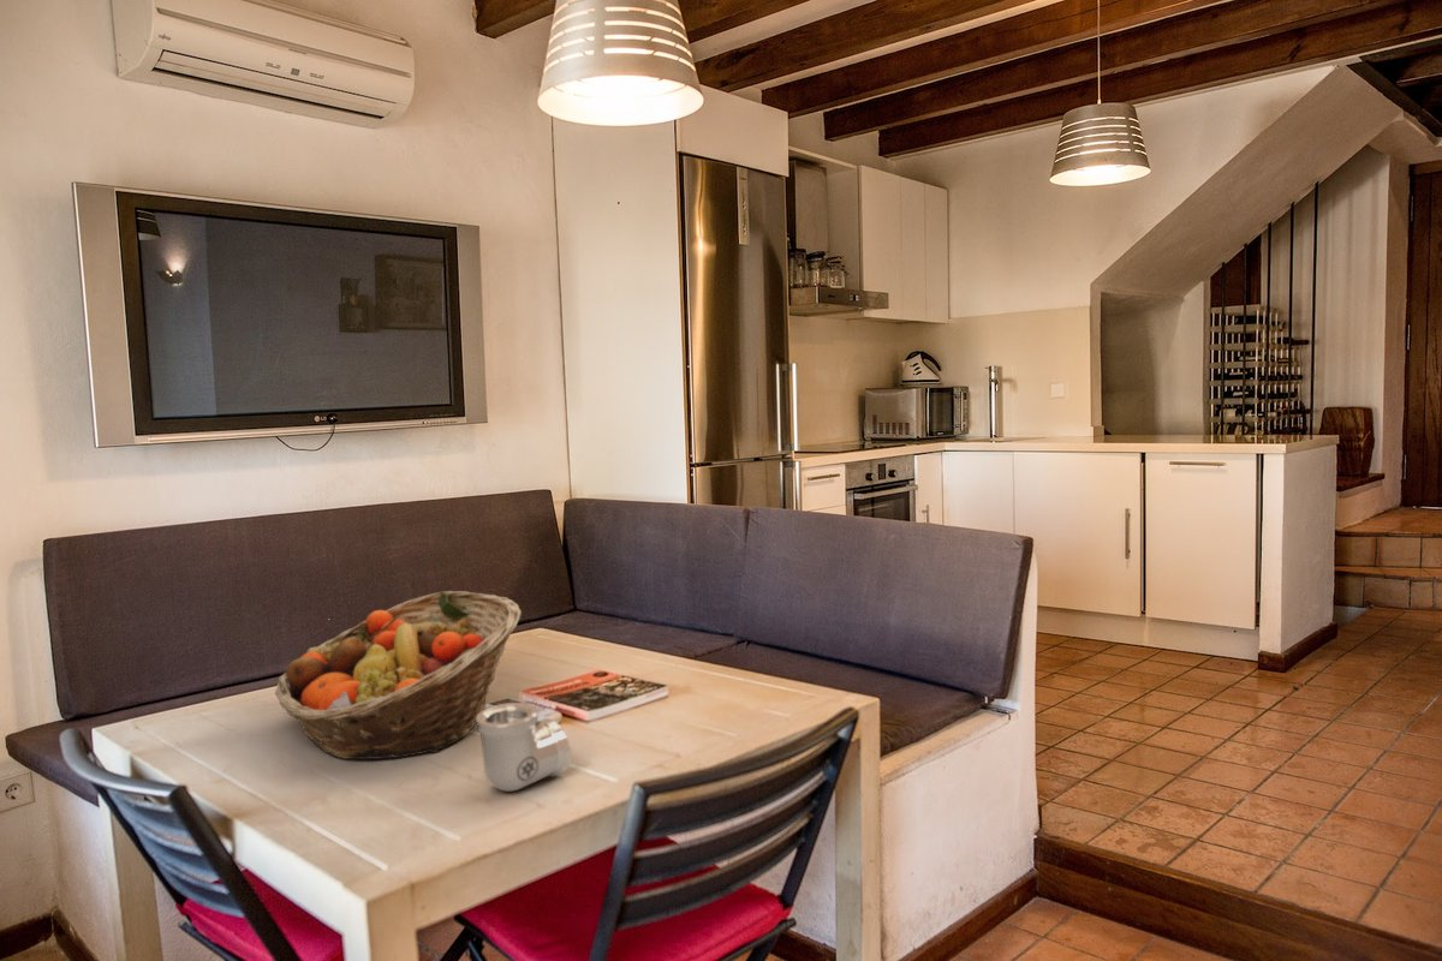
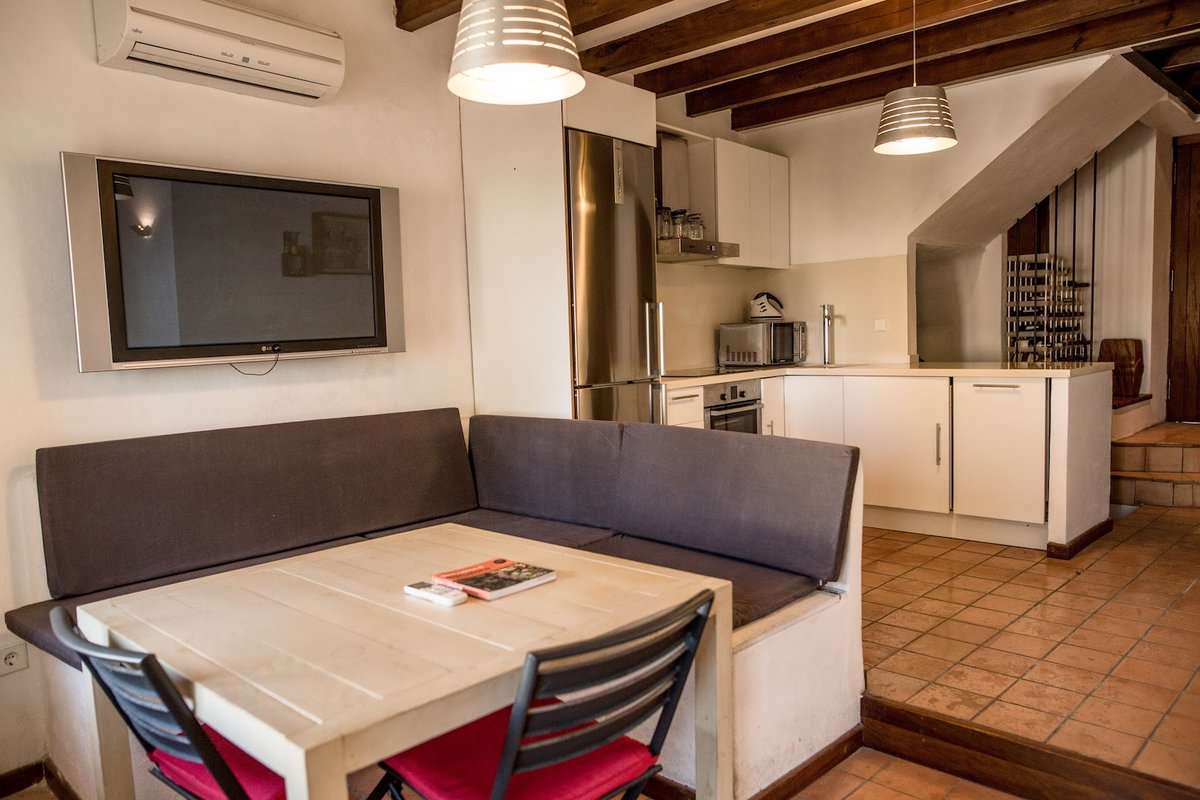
- fruit basket [274,590,523,760]
- pipe fitting [475,702,572,793]
